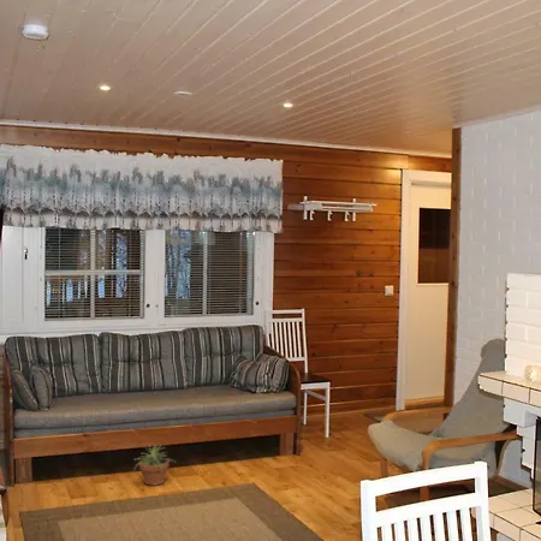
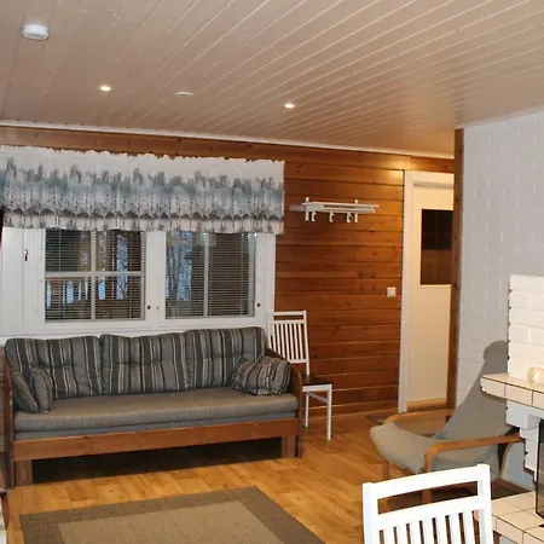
- potted plant [132,442,178,487]
